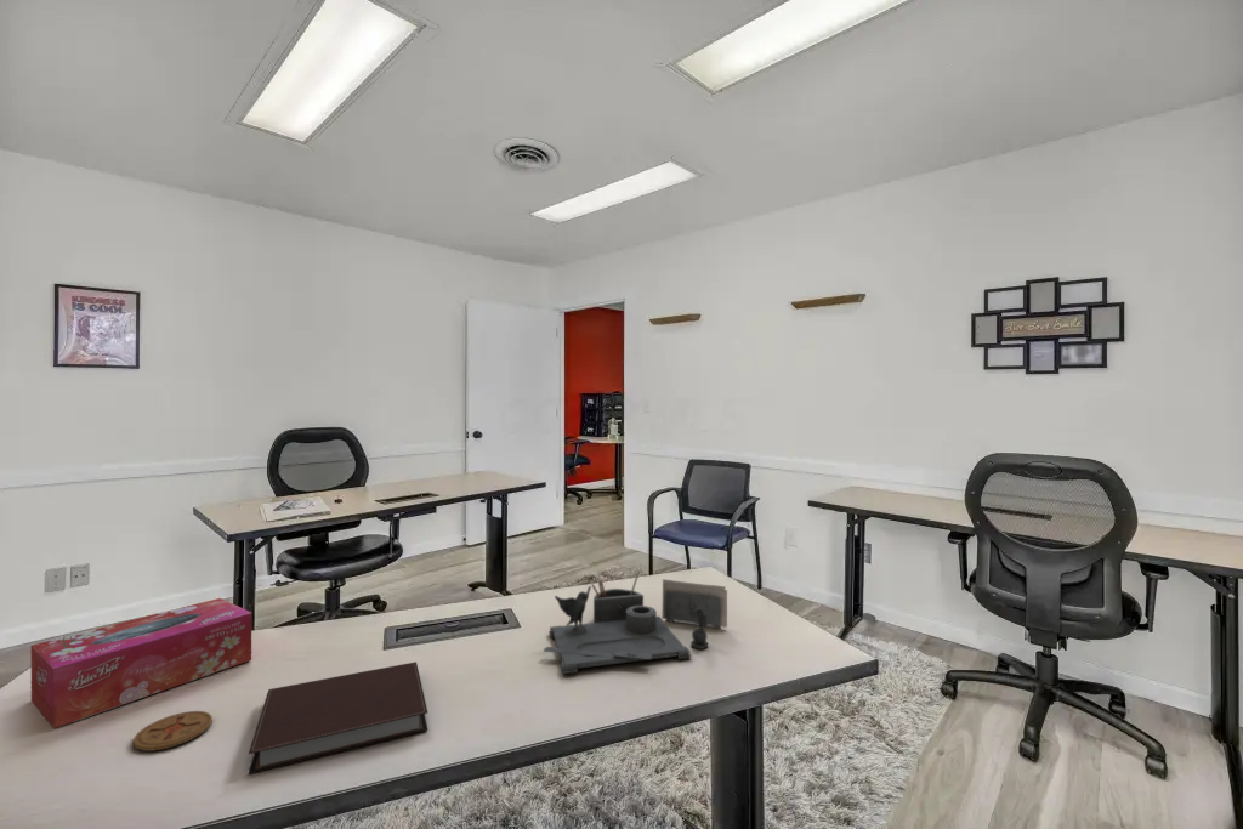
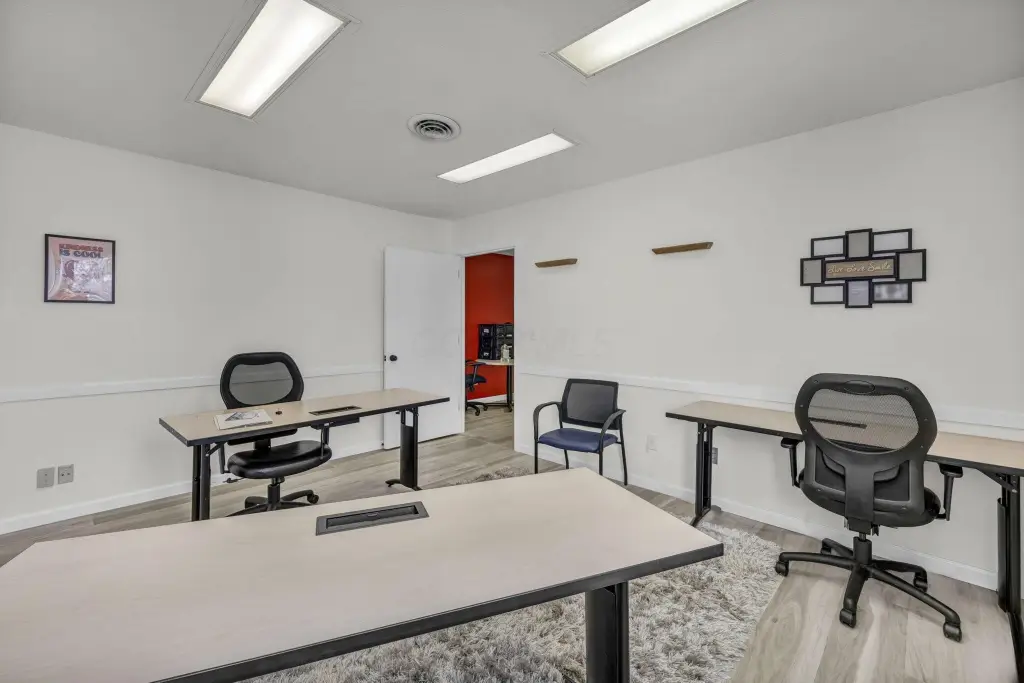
- desk organizer [543,564,728,675]
- tissue box [30,597,252,729]
- notebook [248,662,428,774]
- coaster [132,710,214,753]
